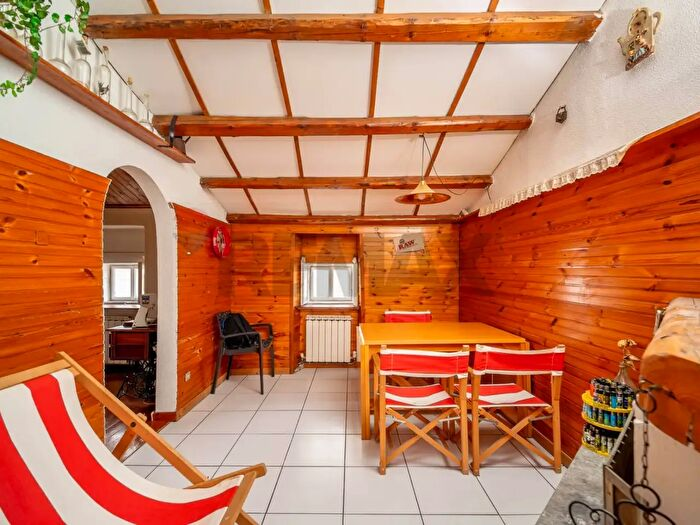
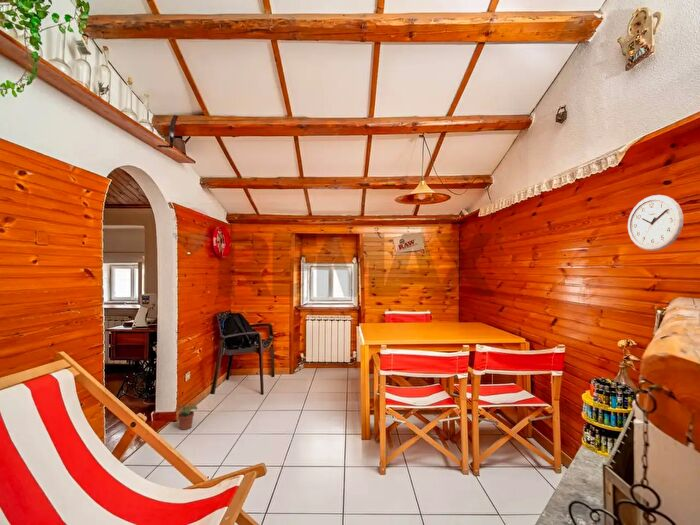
+ potted plant [175,402,198,431]
+ wall clock [627,194,685,252]
